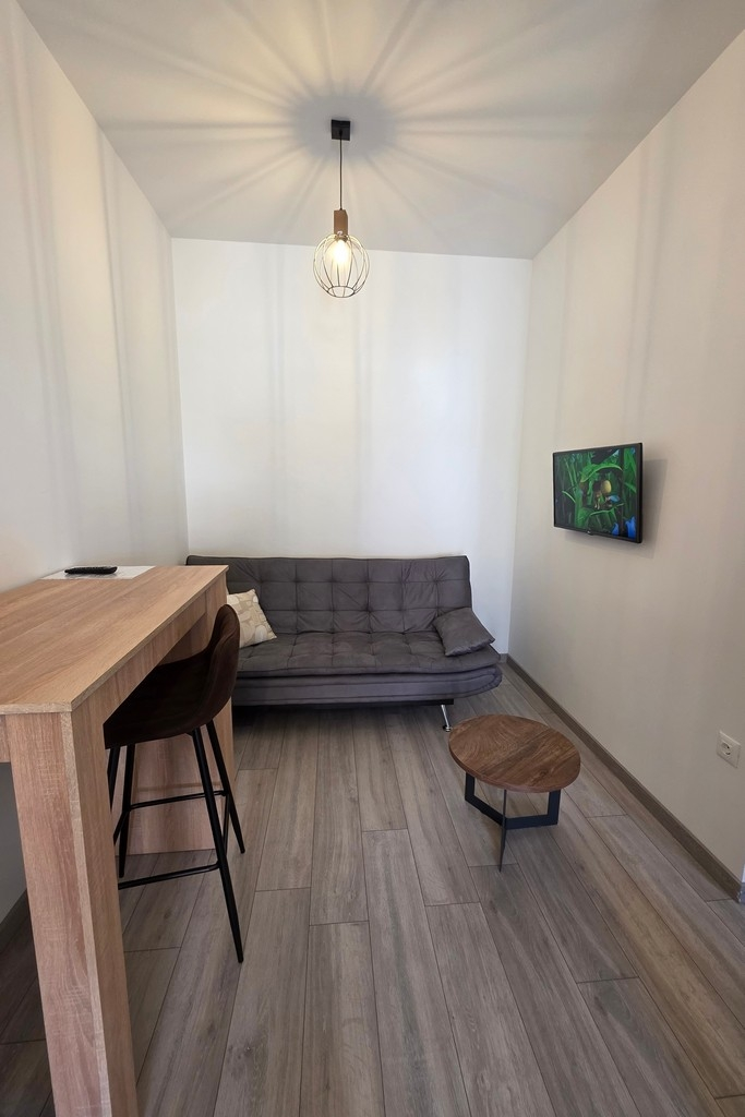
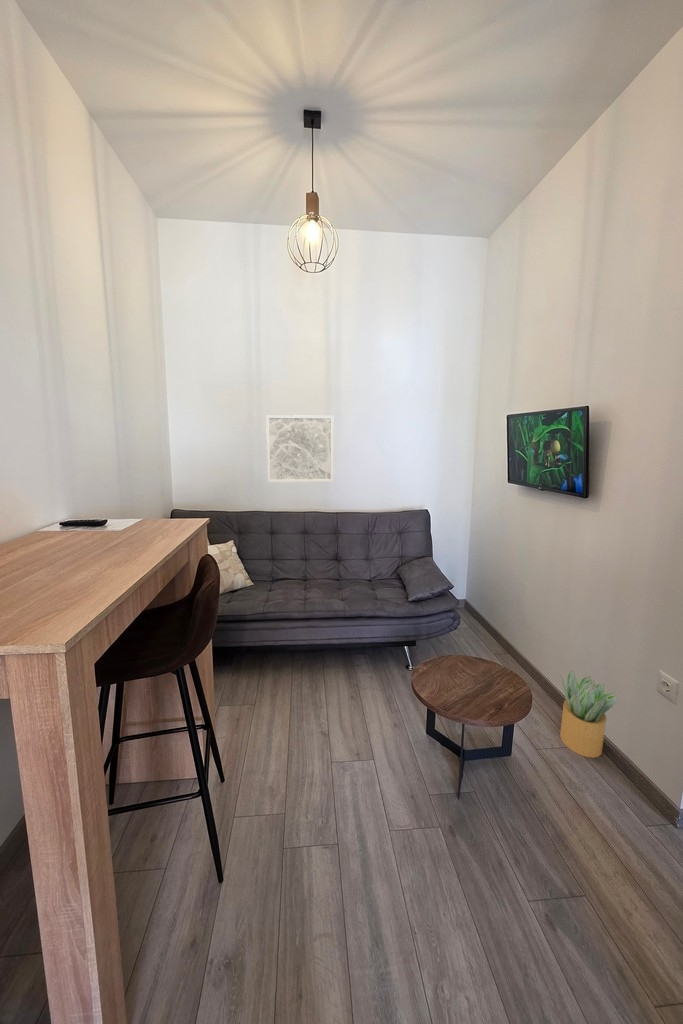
+ potted plant [559,670,618,759]
+ wall art [265,414,334,483]
